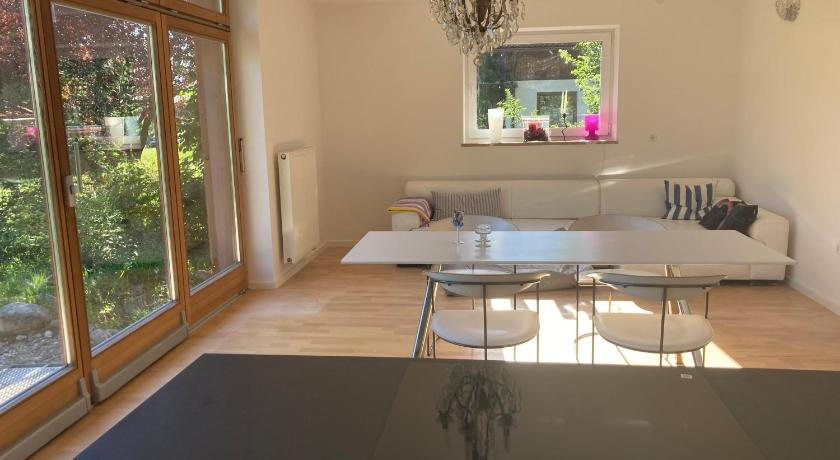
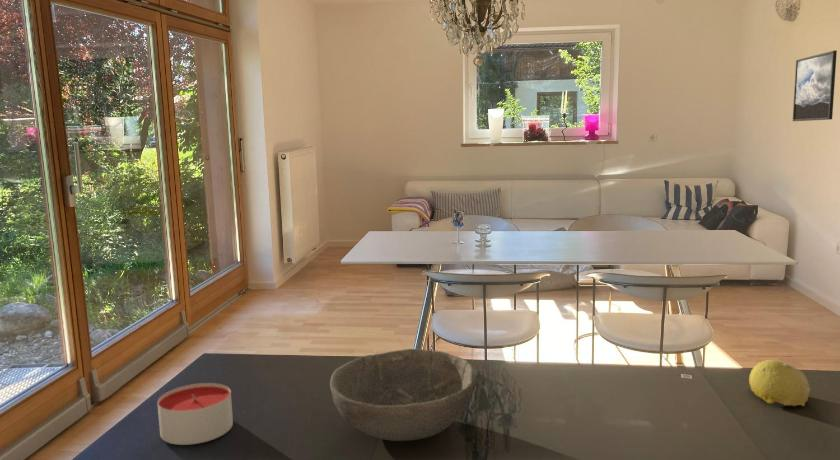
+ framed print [792,49,838,122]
+ candle [156,382,234,446]
+ fruit [748,359,811,407]
+ bowl [329,348,476,442]
